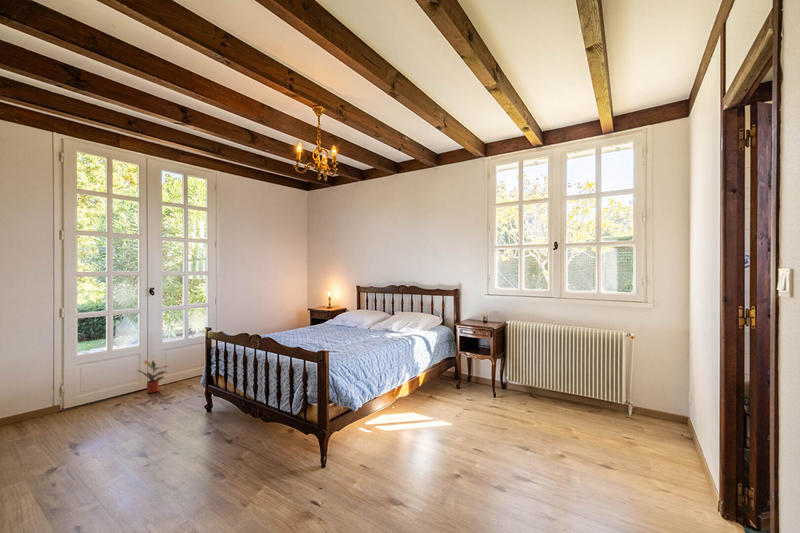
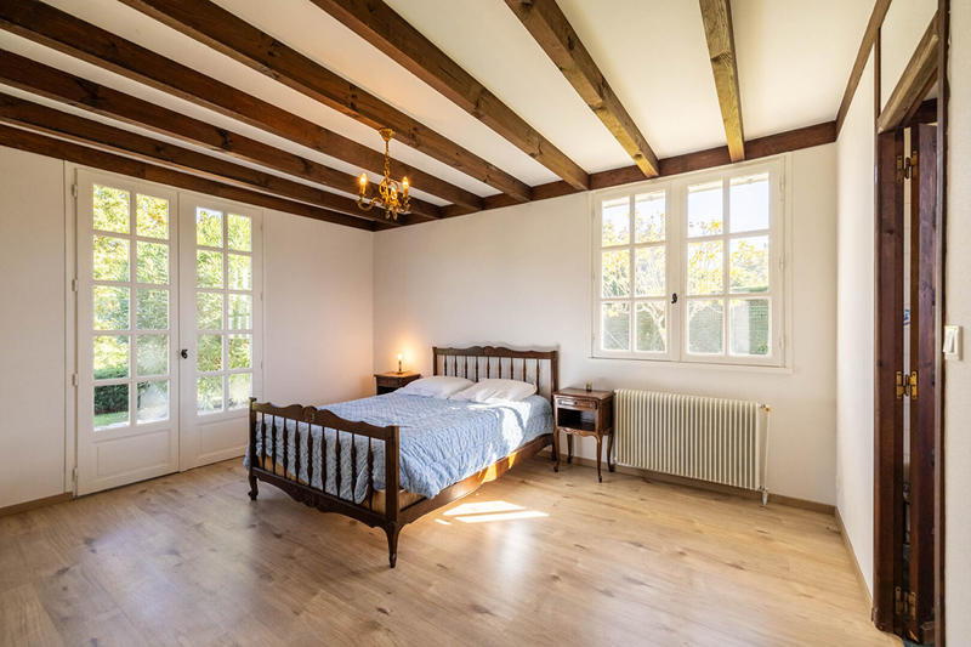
- potted plant [136,359,169,394]
